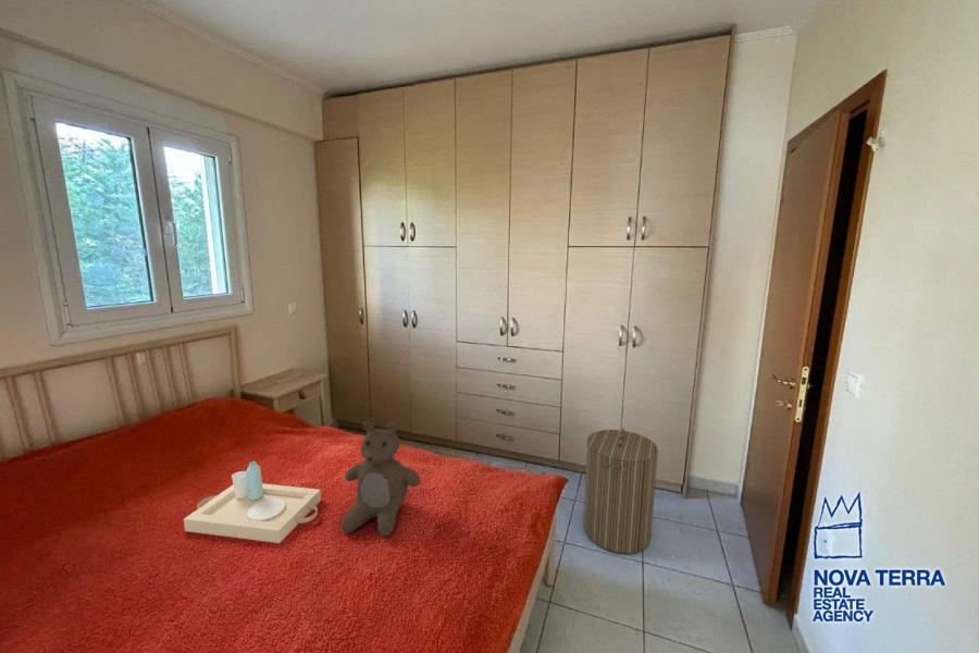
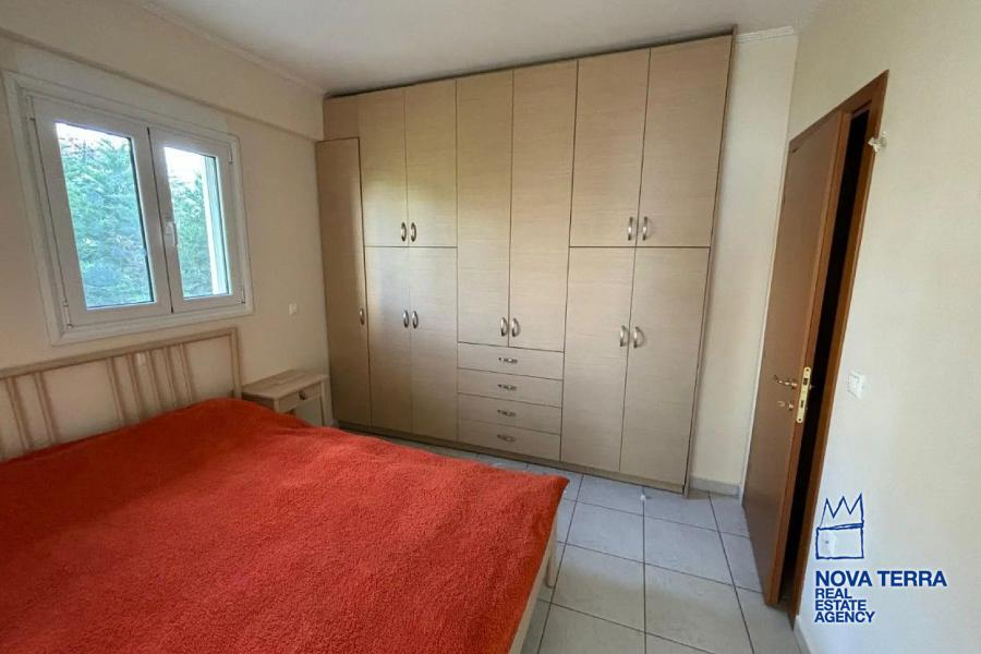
- laundry hamper [582,428,659,555]
- teddy bear [340,420,421,538]
- serving tray [183,460,322,544]
